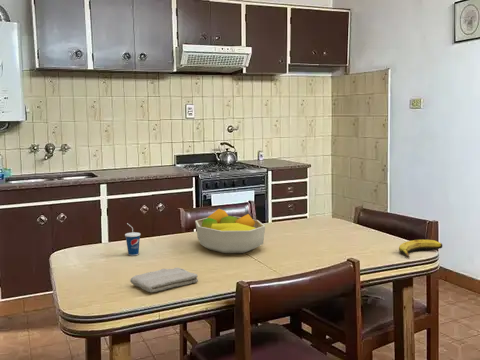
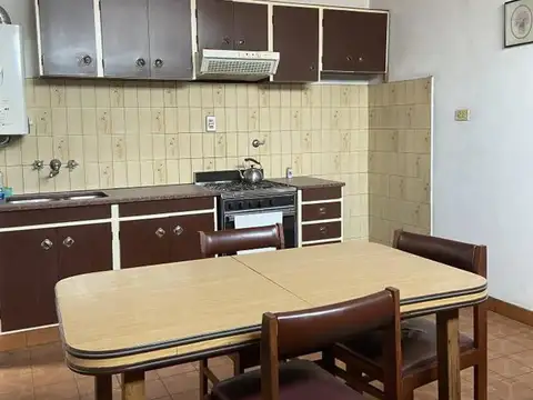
- washcloth [129,267,199,293]
- cup [124,222,141,256]
- fruit bowl [194,208,266,254]
- banana [398,239,443,259]
